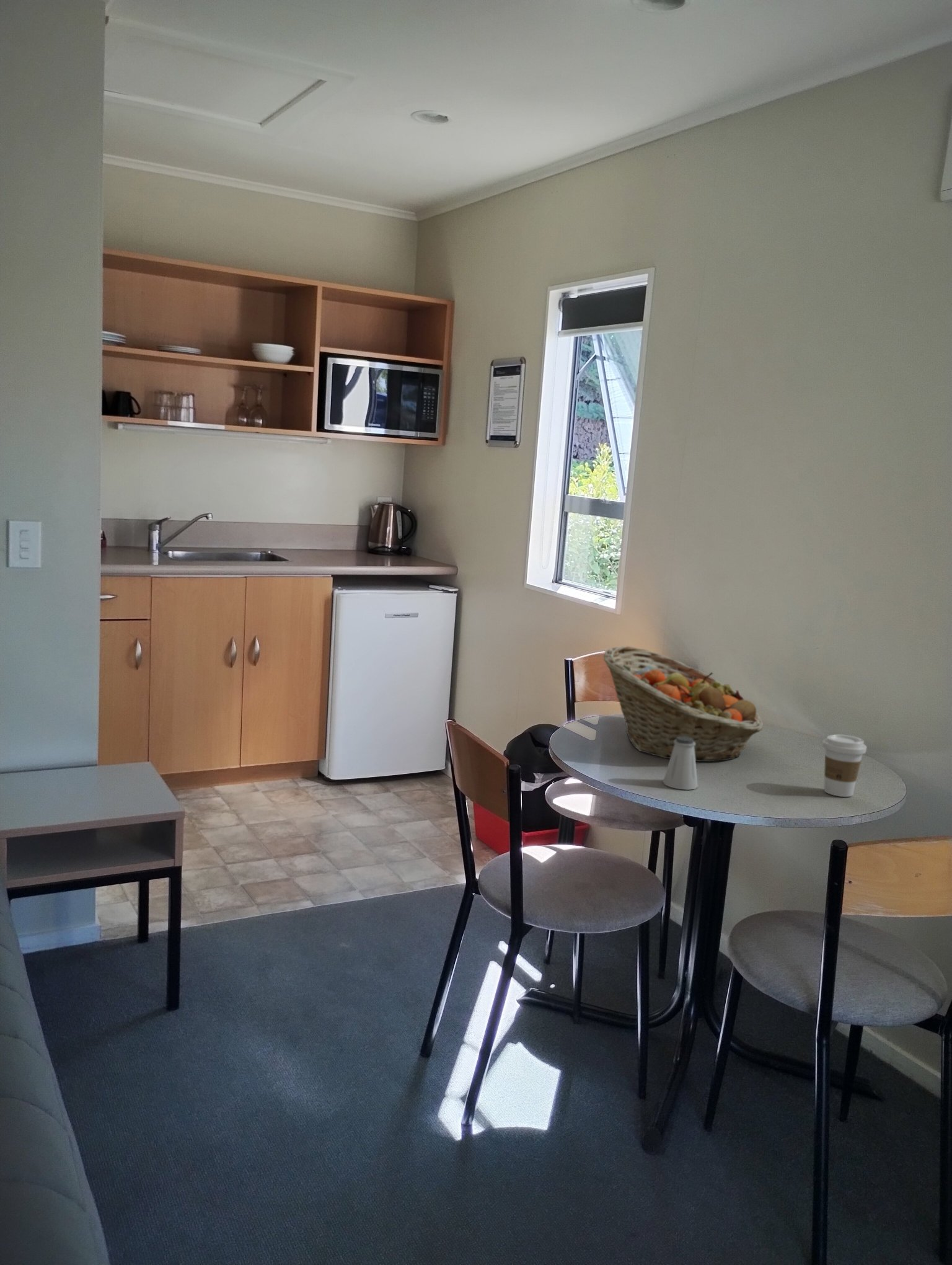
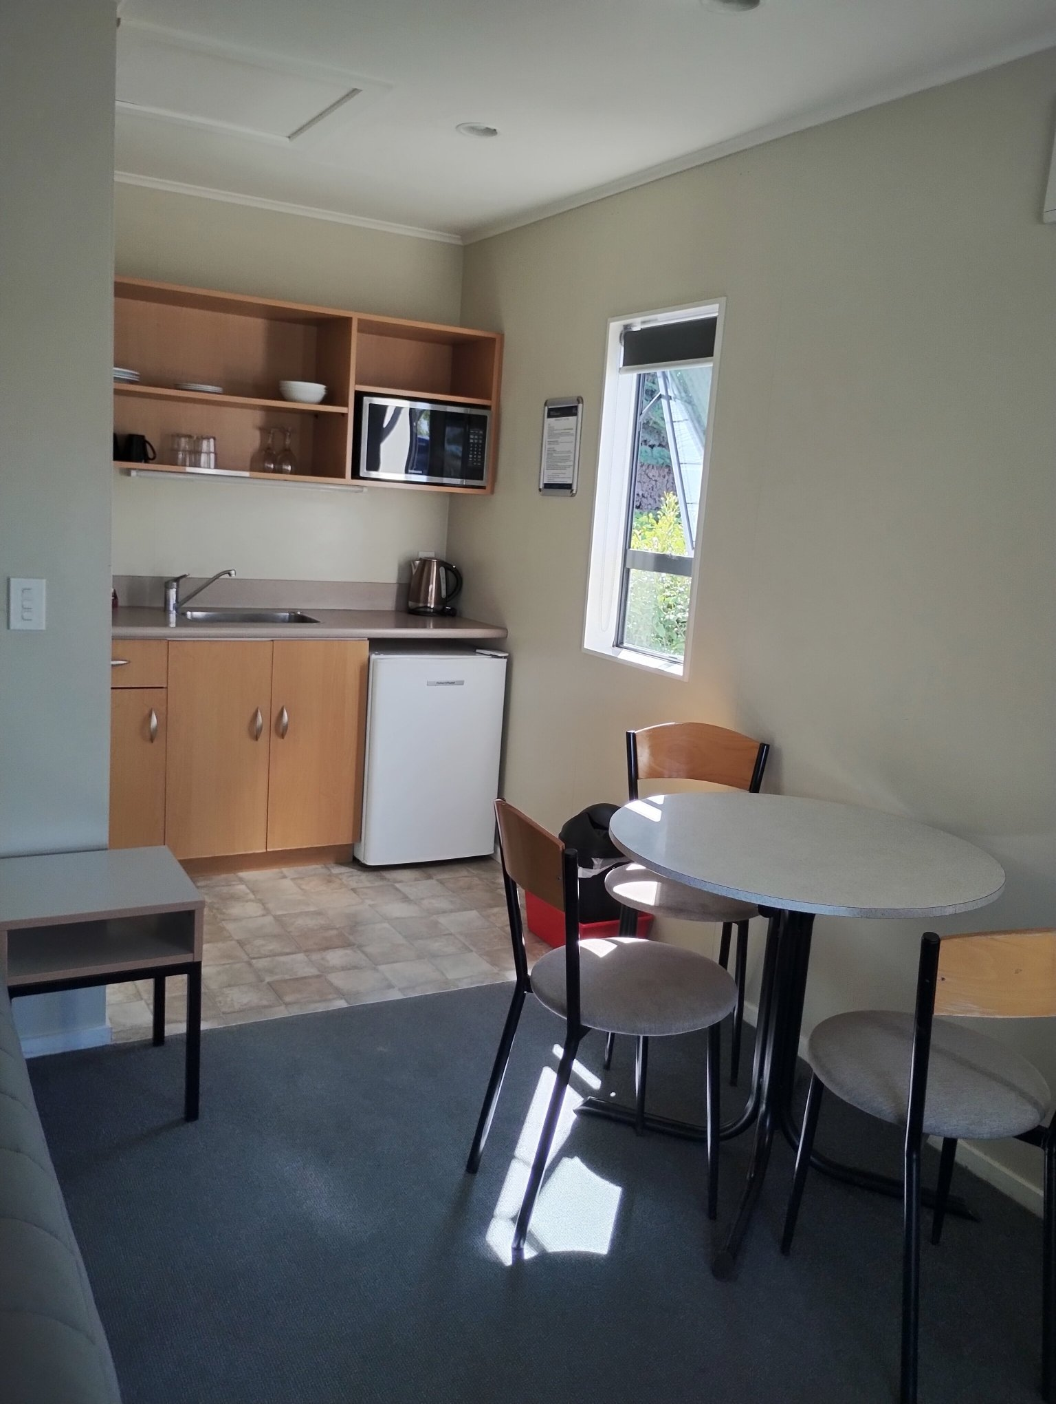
- fruit basket [603,646,764,762]
- coffee cup [822,734,867,797]
- saltshaker [663,737,699,791]
